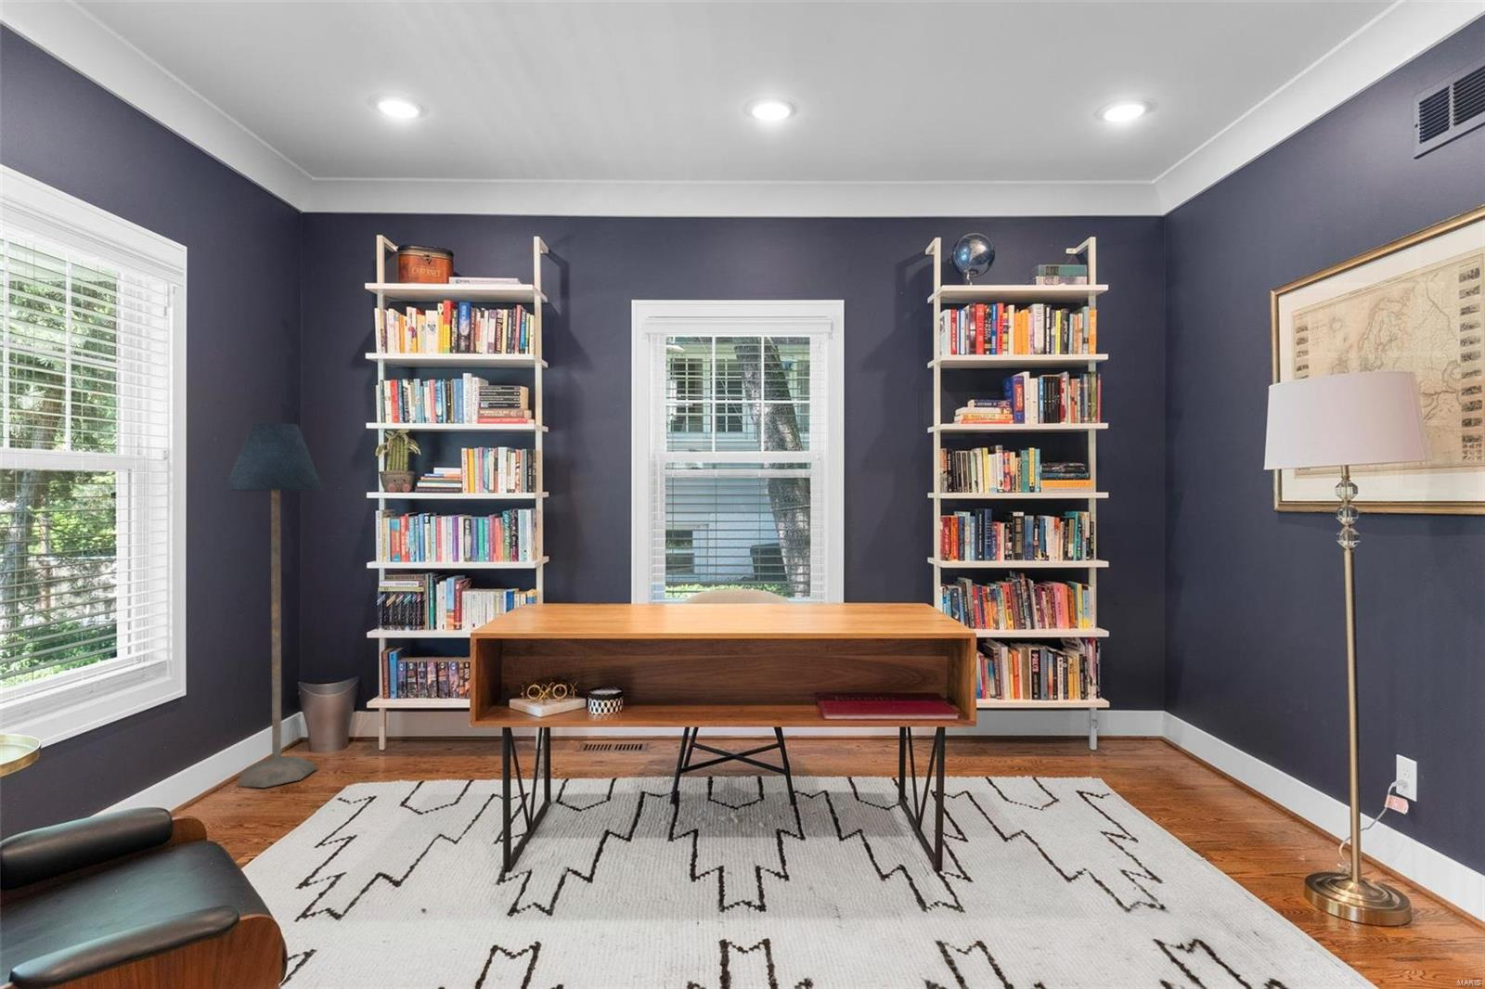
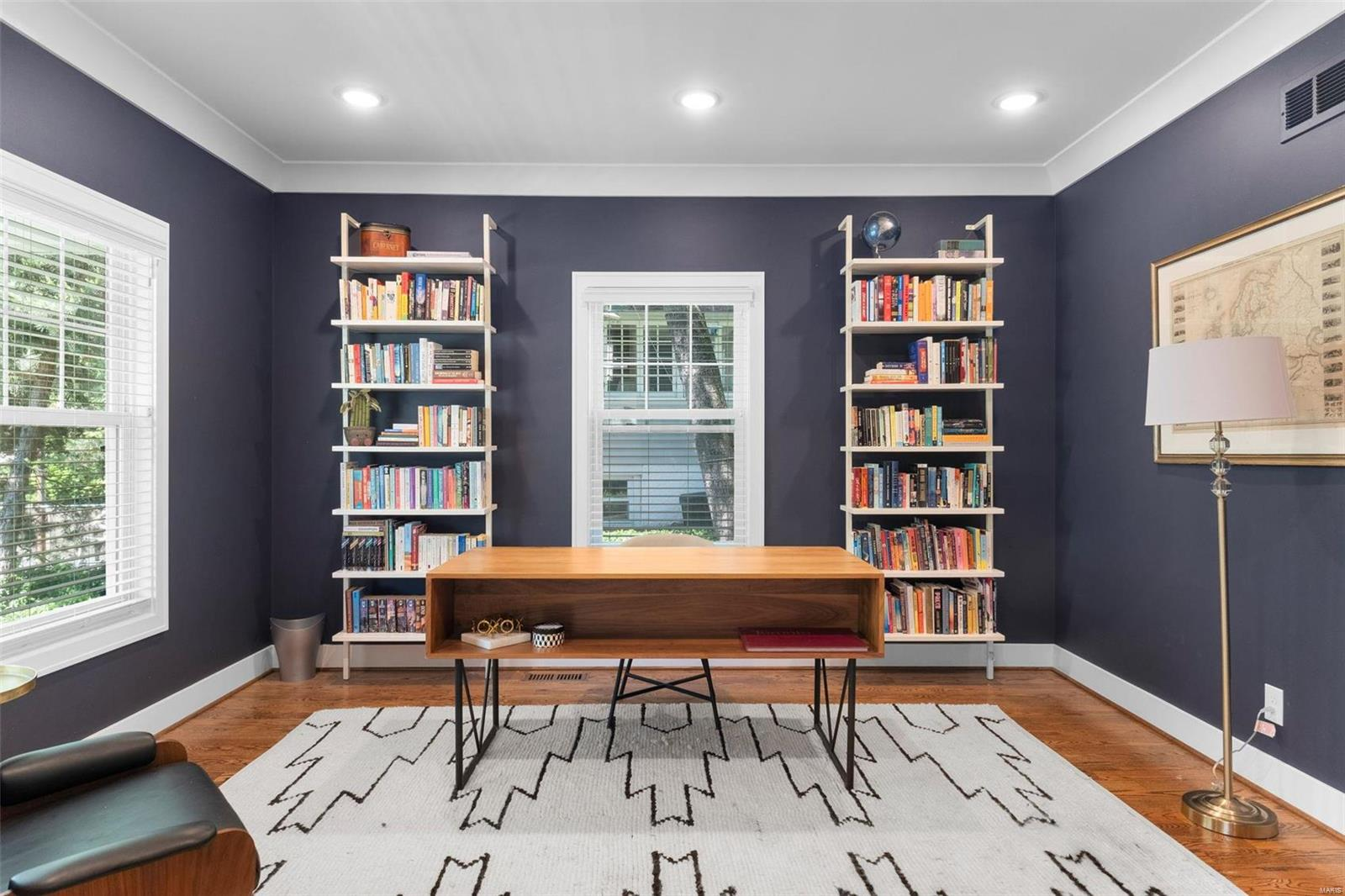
- floor lamp [223,422,325,788]
